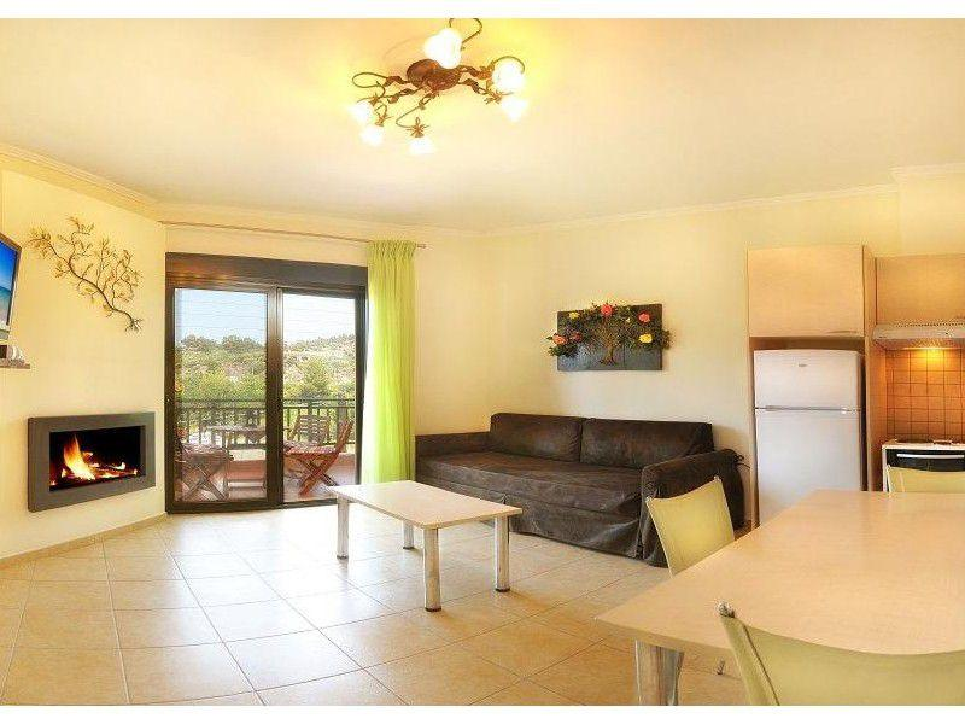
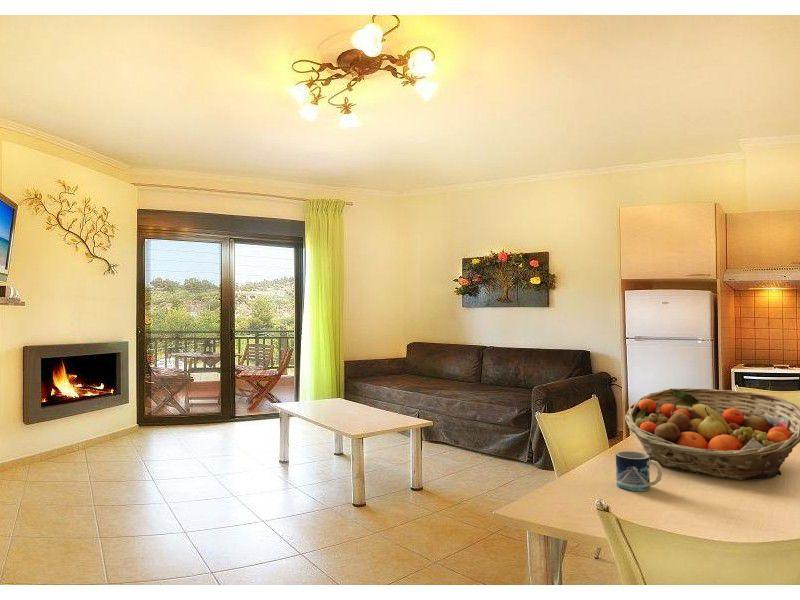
+ fruit basket [624,387,800,481]
+ mug [615,450,664,492]
